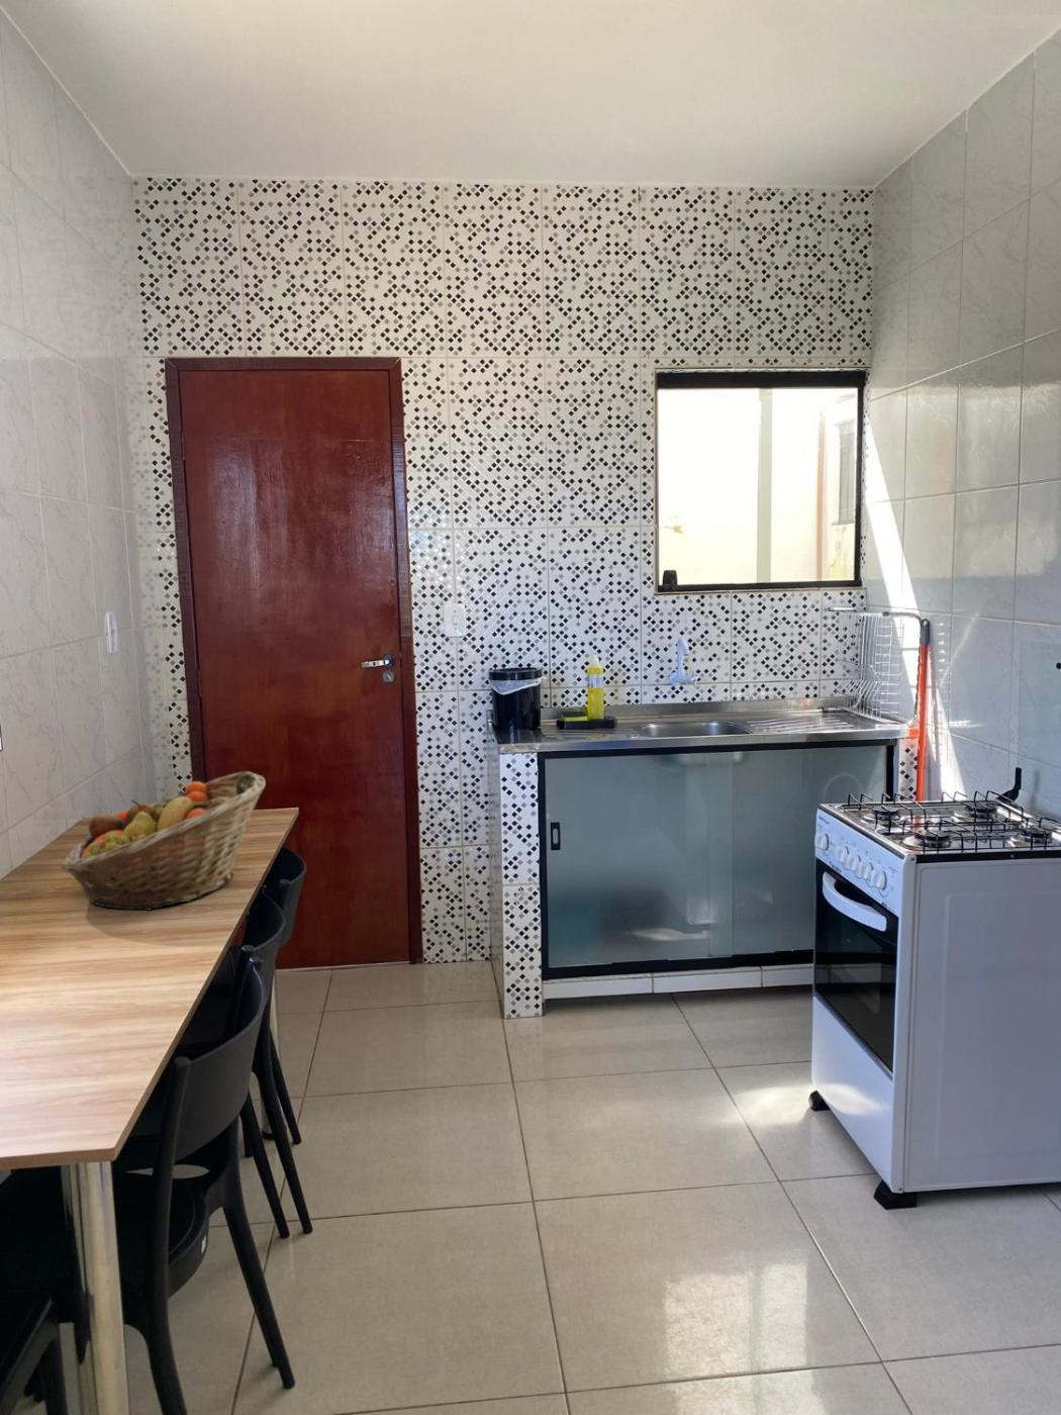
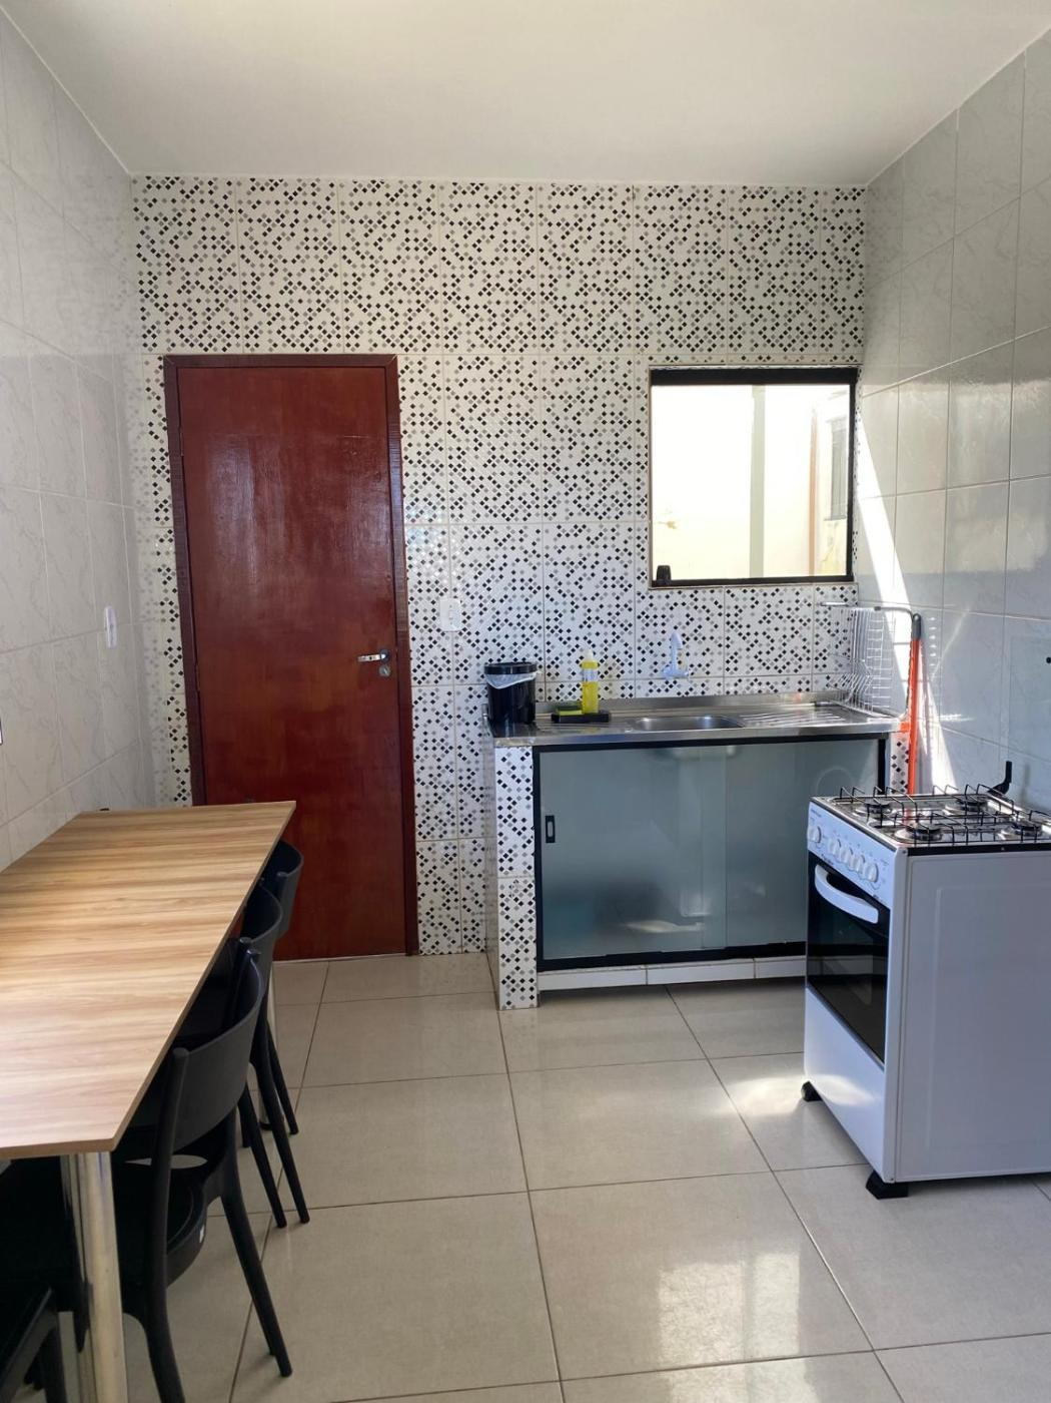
- fruit basket [59,770,266,911]
